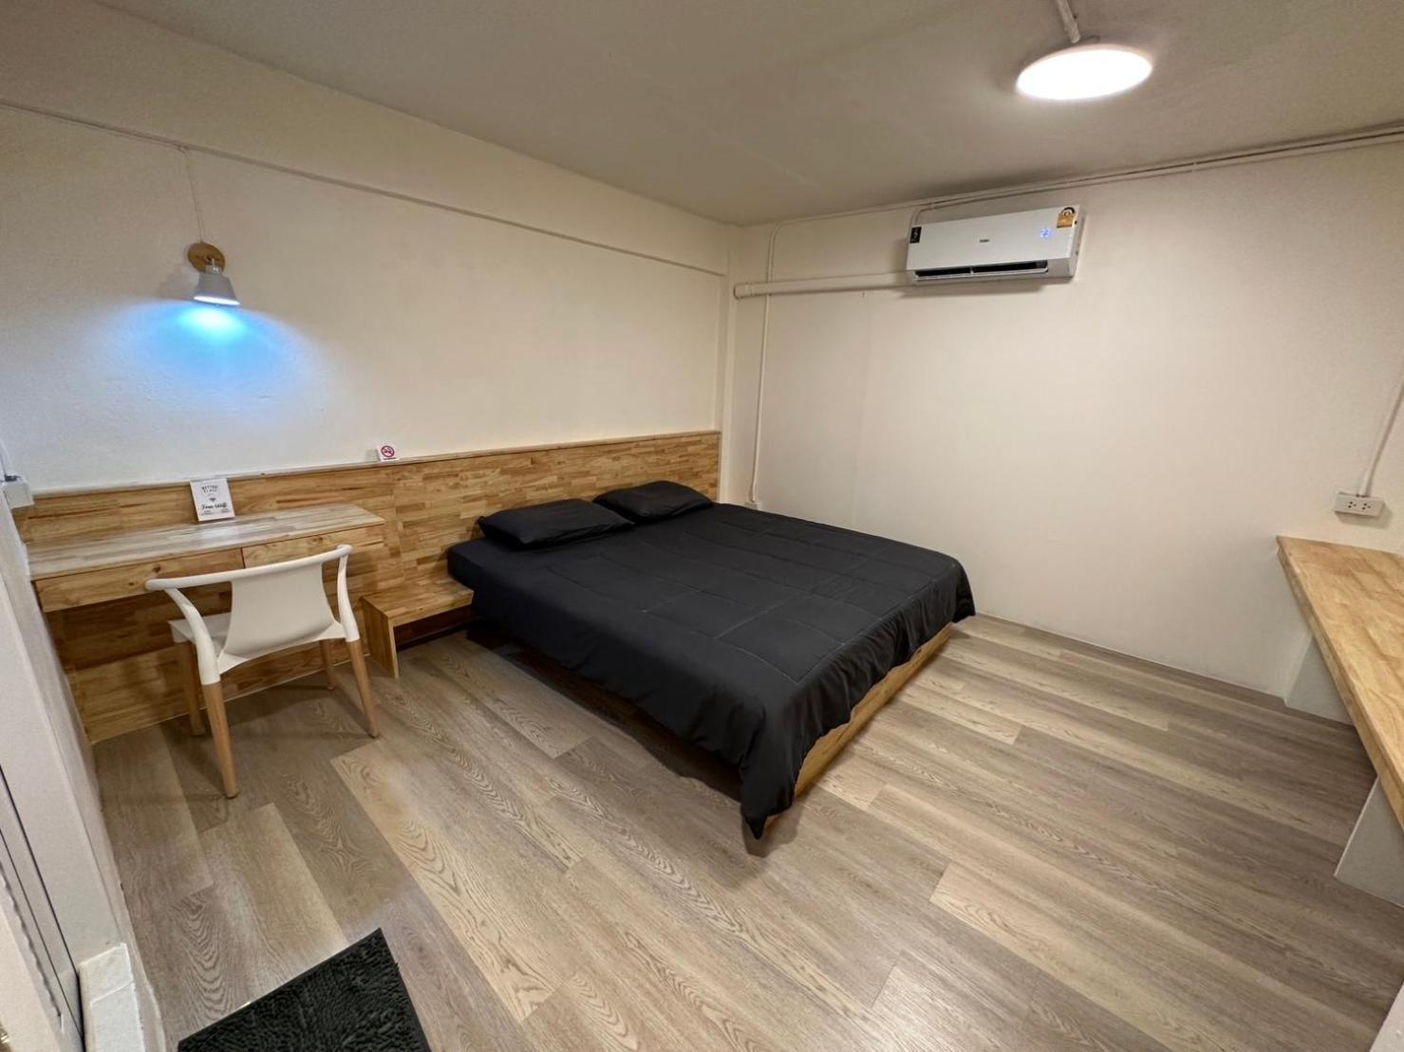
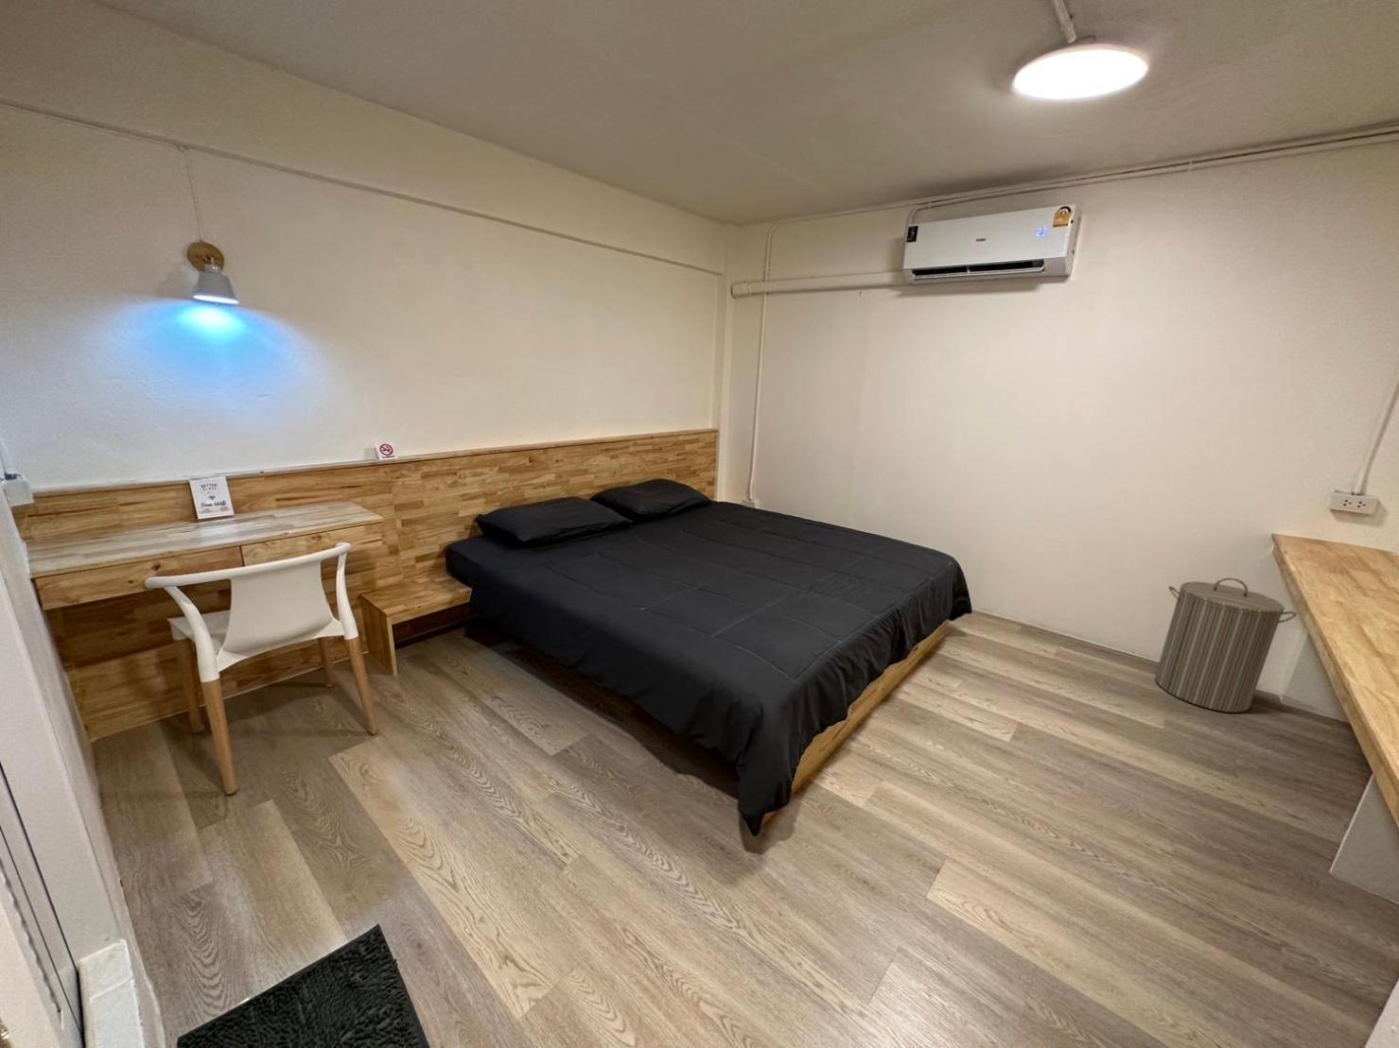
+ laundry hamper [1154,578,1298,713]
